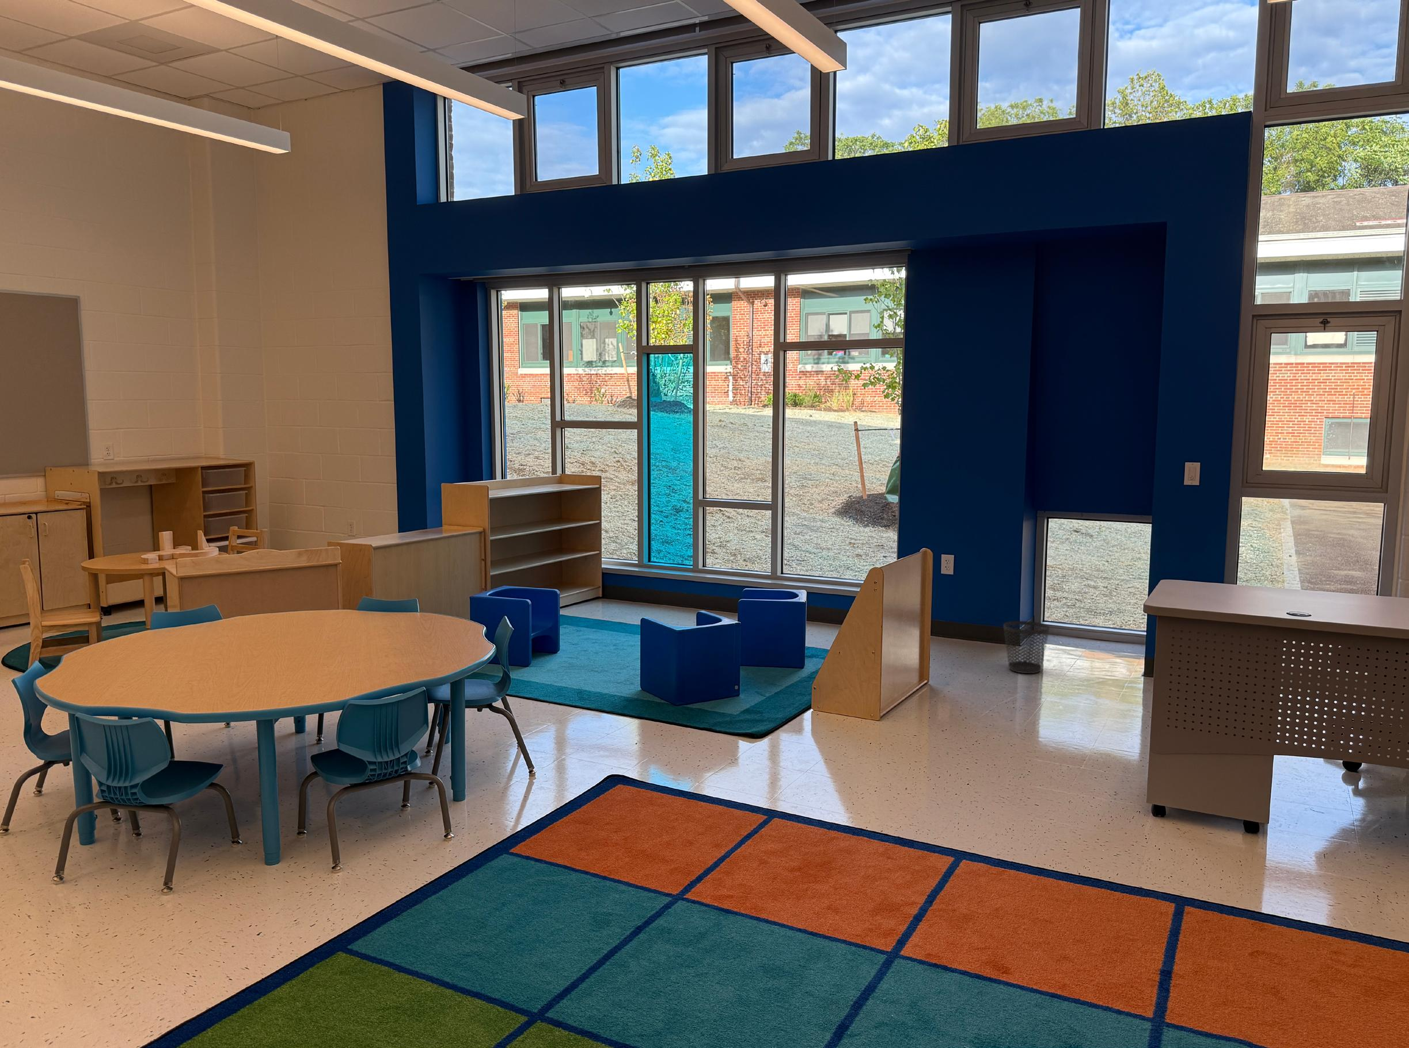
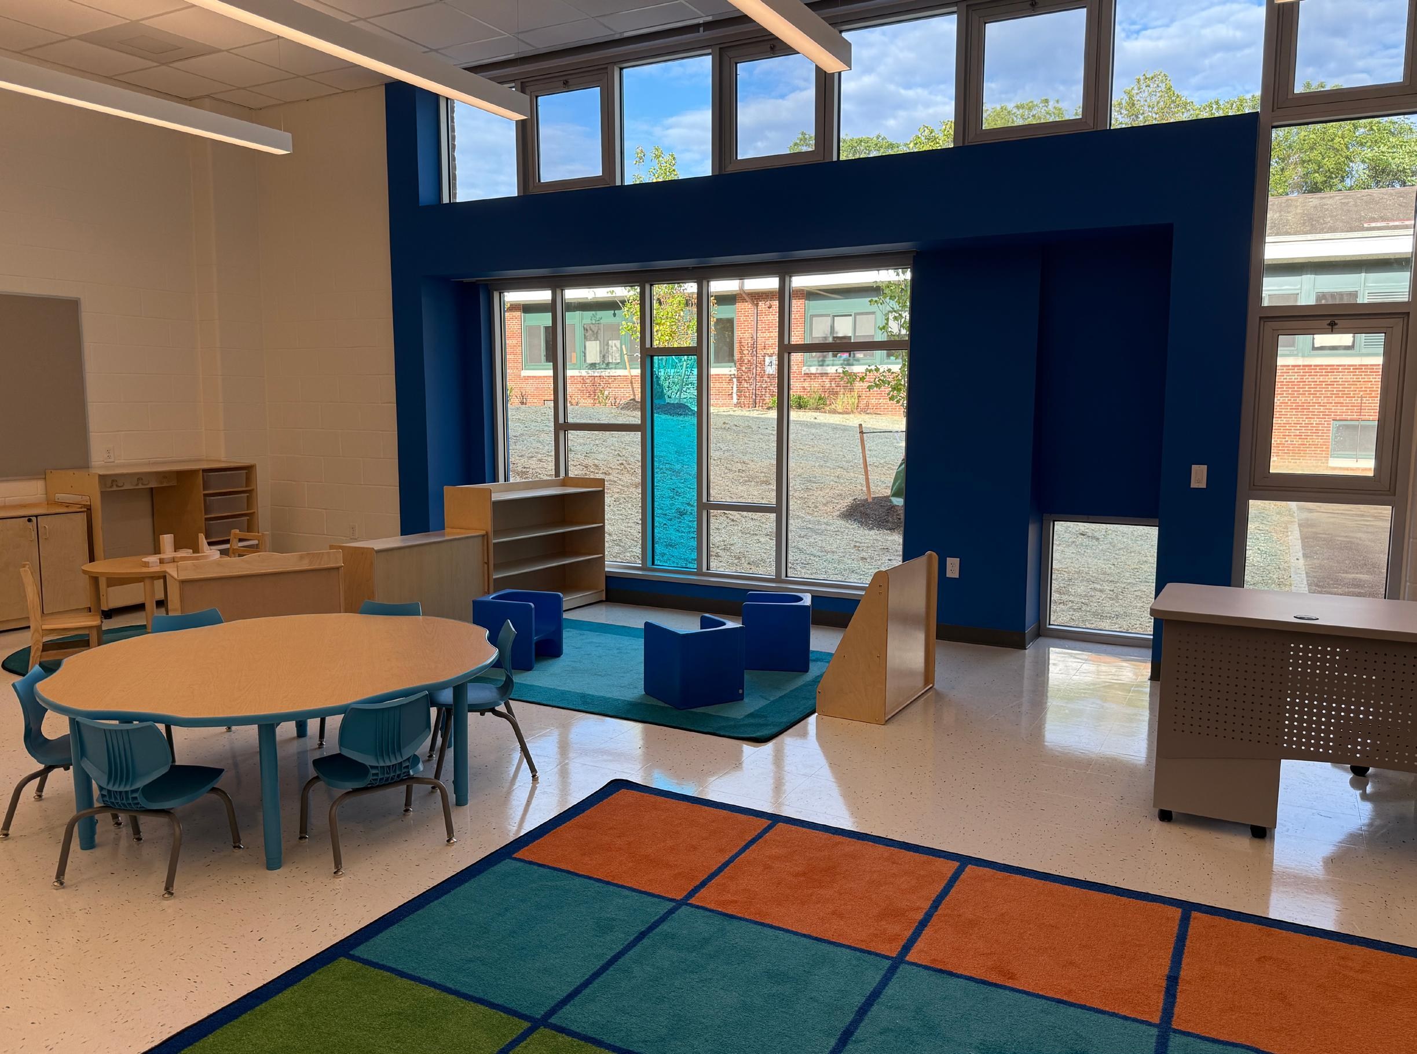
- wastebasket [1004,621,1050,674]
